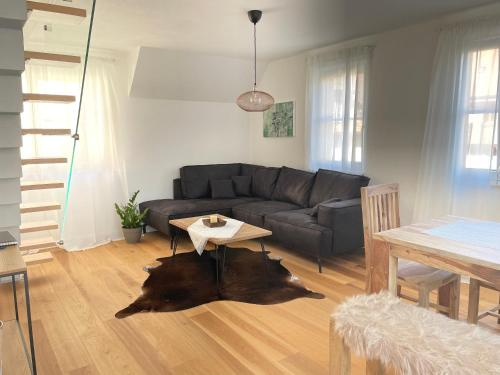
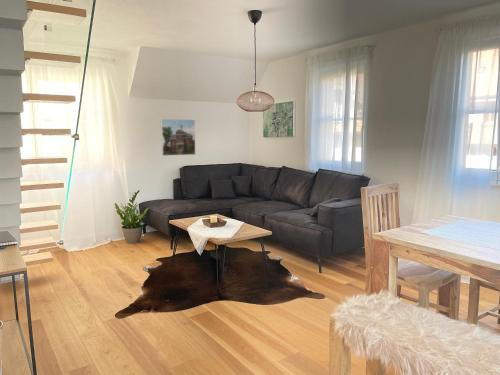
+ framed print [160,118,197,157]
